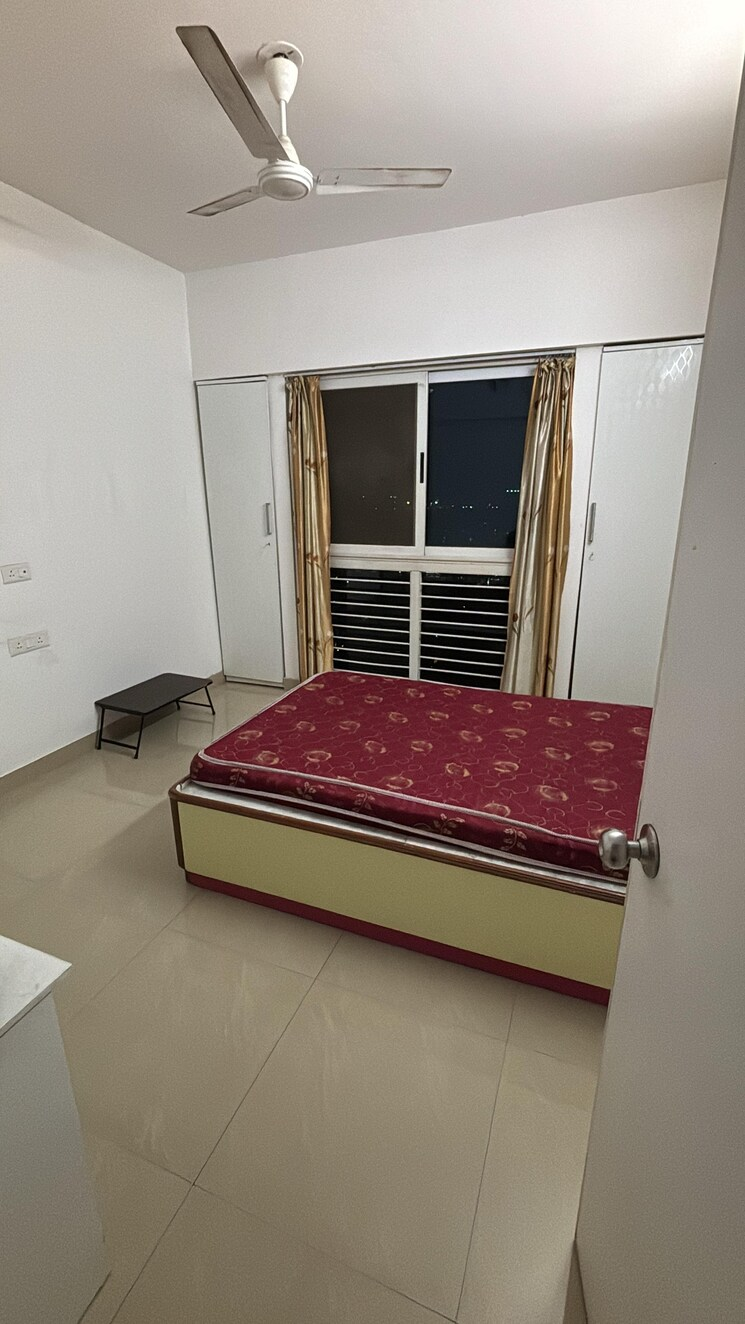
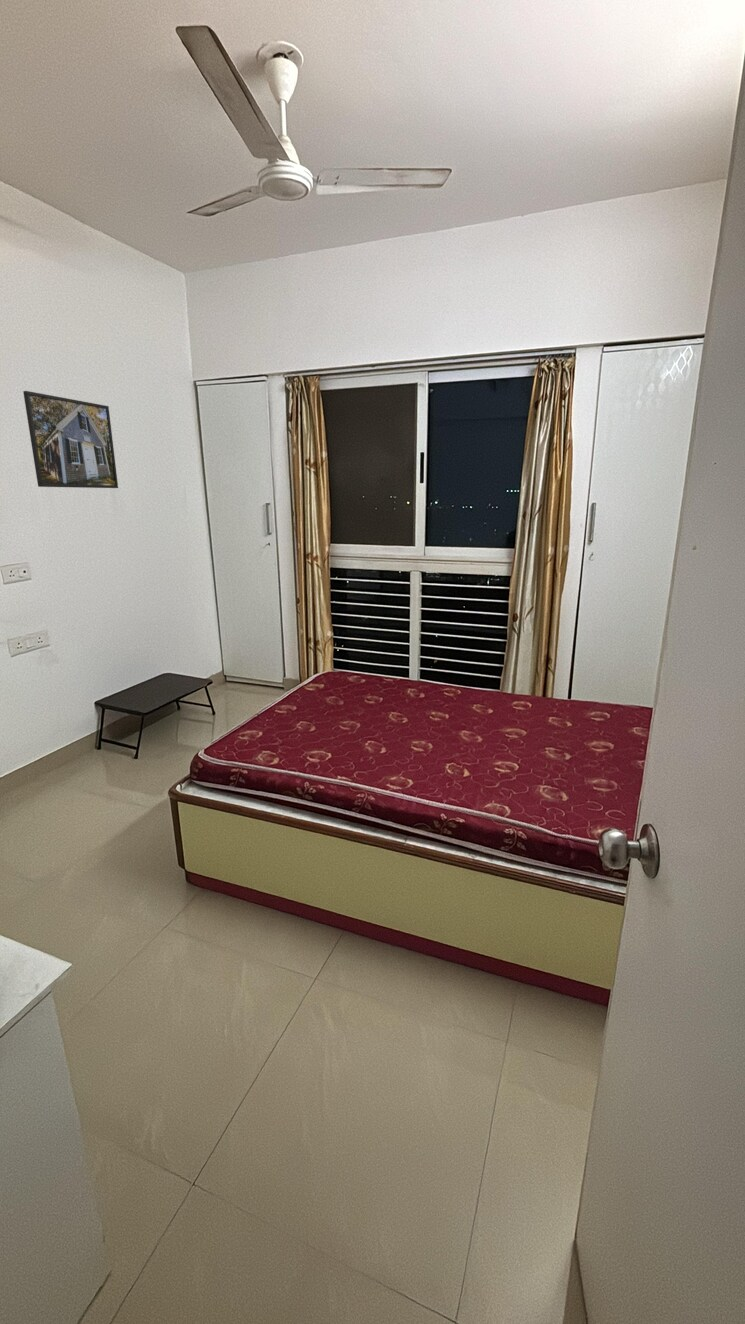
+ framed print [22,390,119,489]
